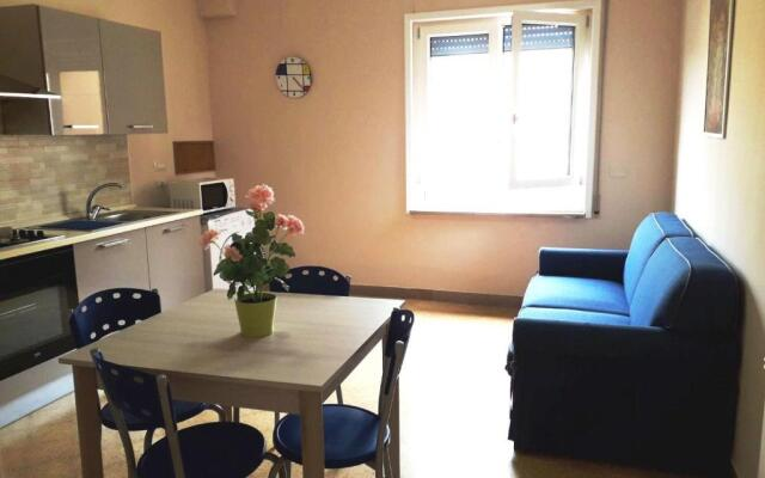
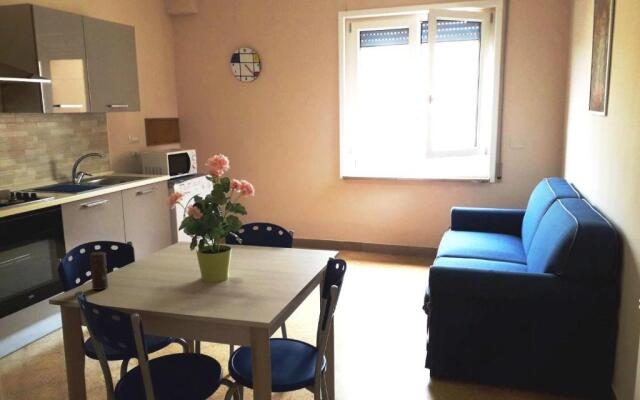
+ candle [89,251,109,291]
